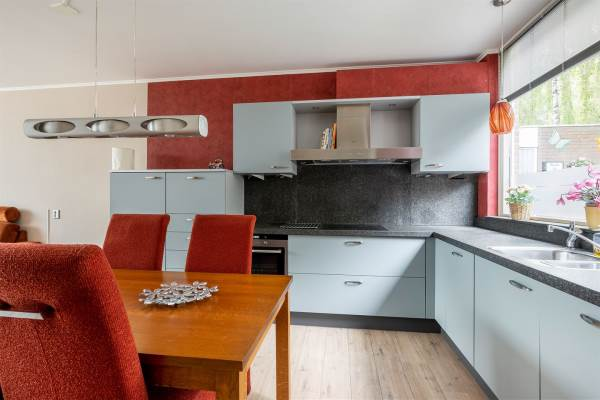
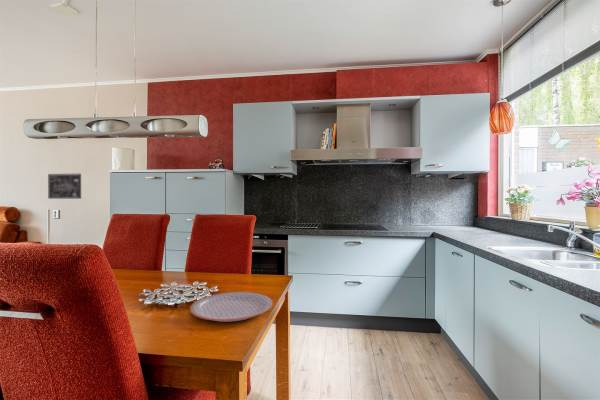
+ wall art [47,173,82,200]
+ plate [189,291,274,323]
